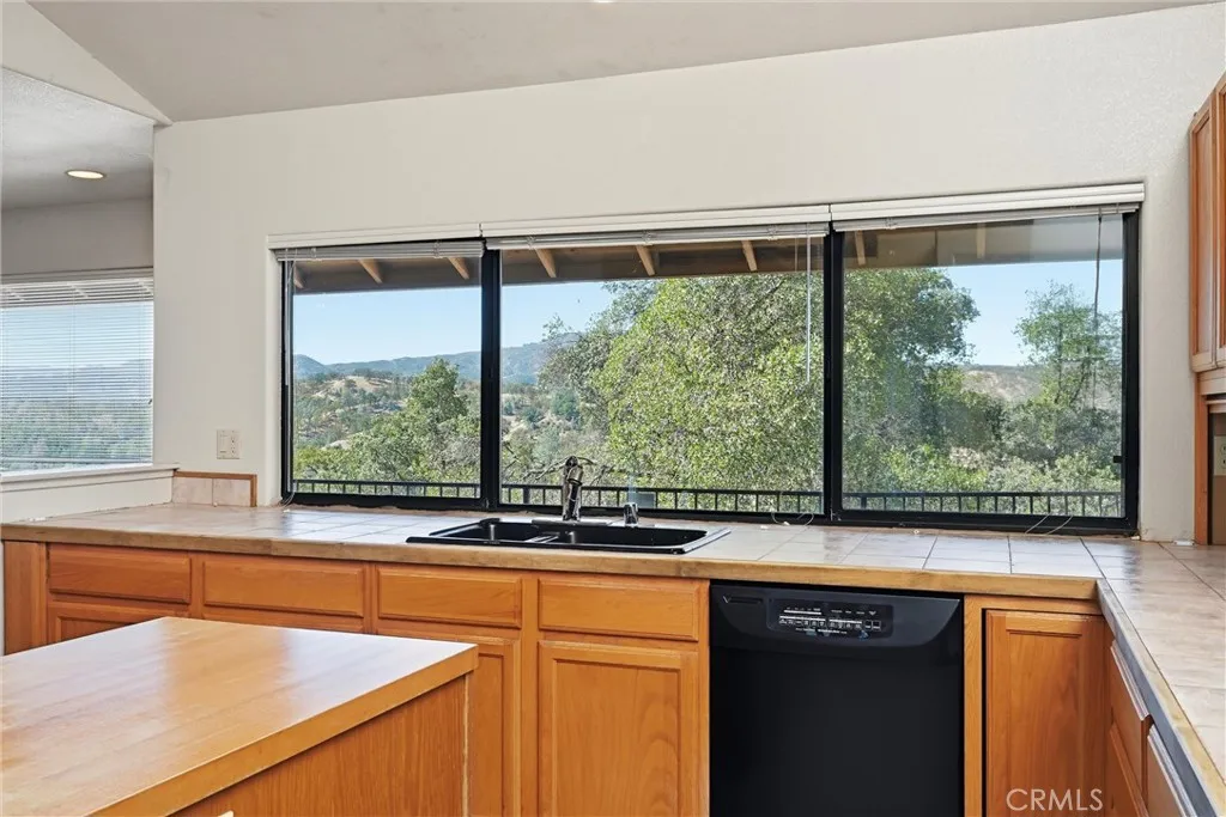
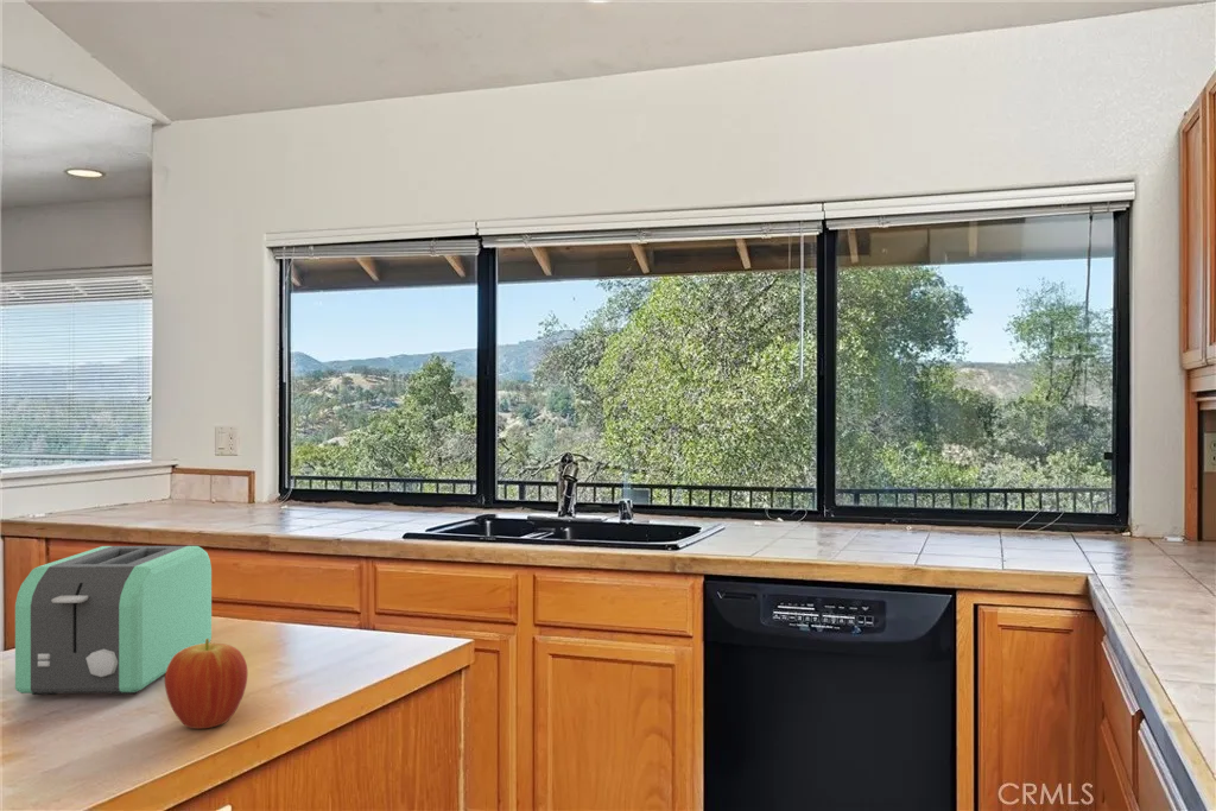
+ toaster [14,545,213,696]
+ fruit [164,639,248,730]
